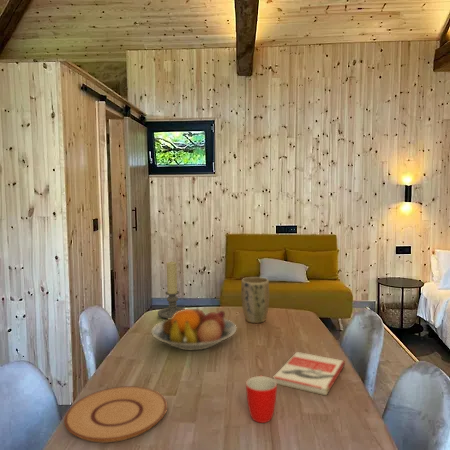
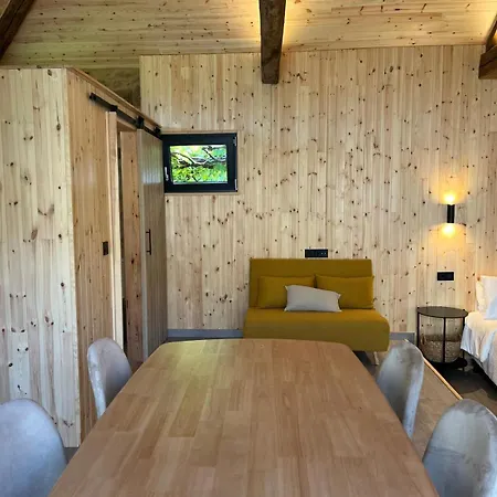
- plant pot [240,276,270,324]
- book [272,351,346,396]
- mug [245,374,278,424]
- fruit bowl [150,305,237,351]
- plate [63,385,168,443]
- candle holder [157,260,186,320]
